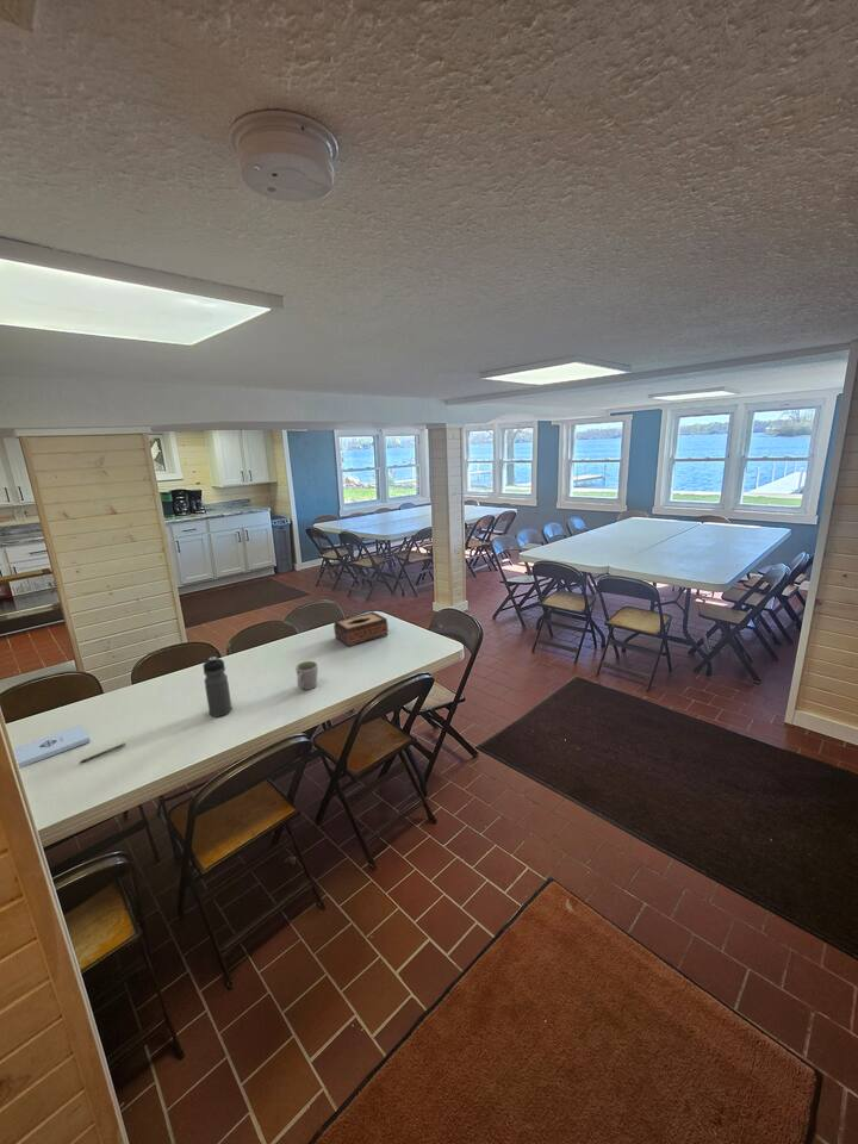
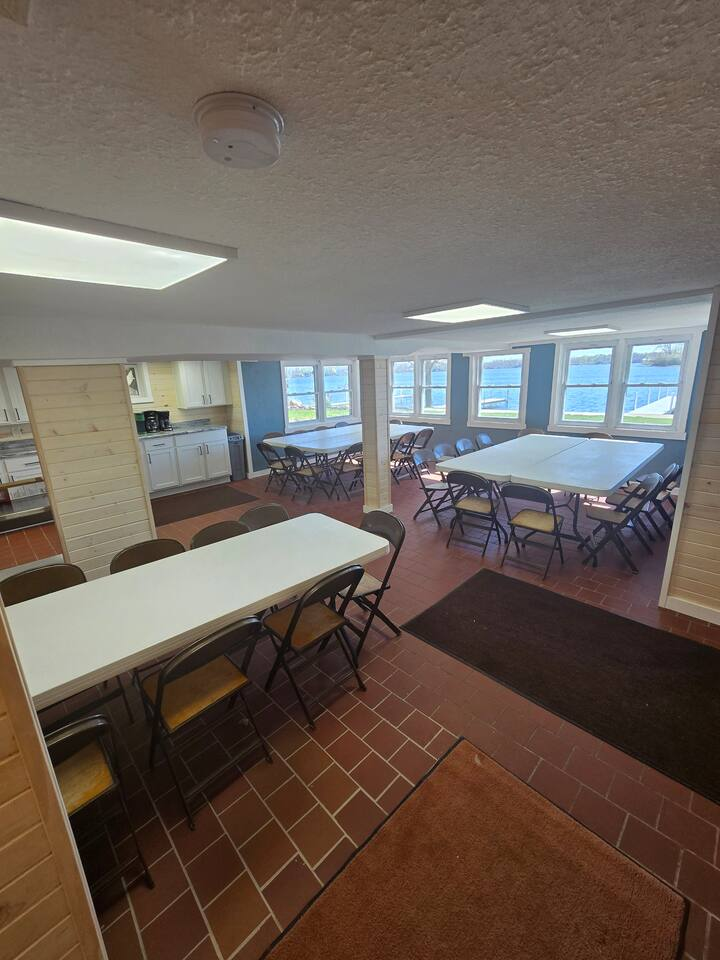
- water bottle [203,655,234,717]
- pen [79,742,126,764]
- notepad [13,725,91,769]
- tissue box [332,610,390,647]
- mug [294,660,319,691]
